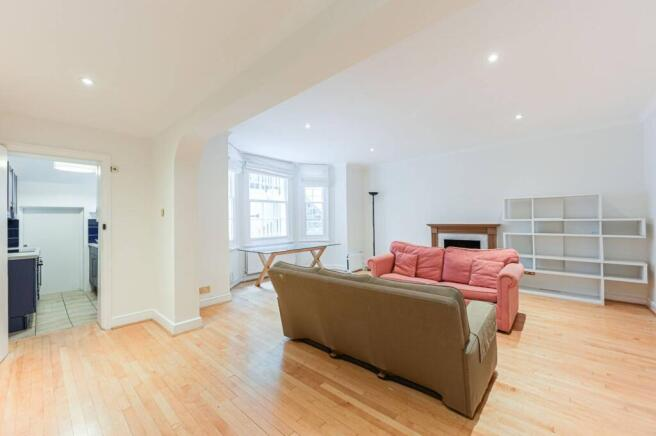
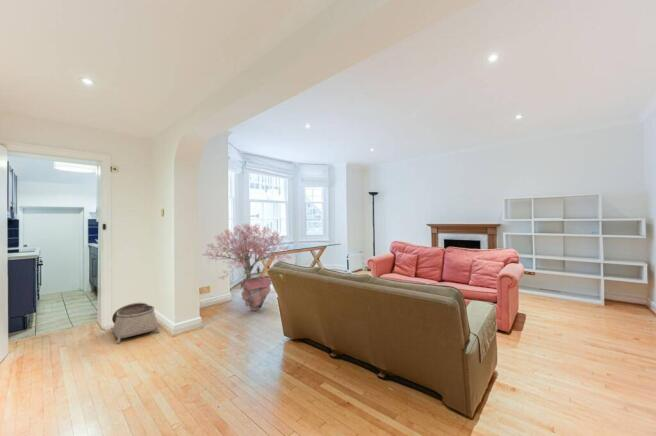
+ potted tree [201,222,293,312]
+ basket [111,302,161,344]
